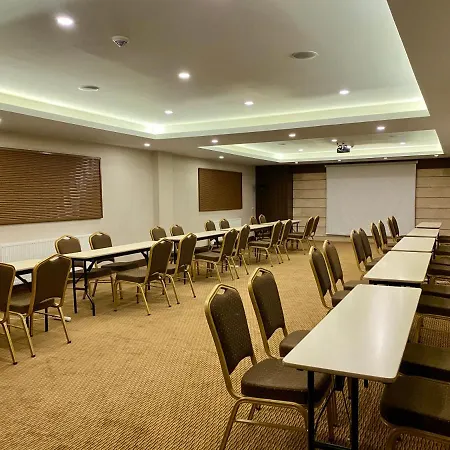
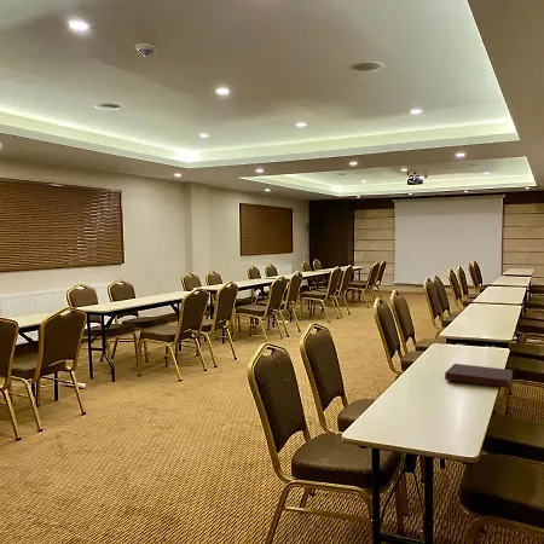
+ notebook [444,363,514,389]
